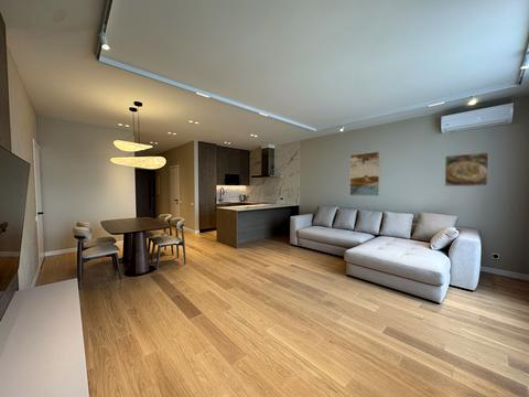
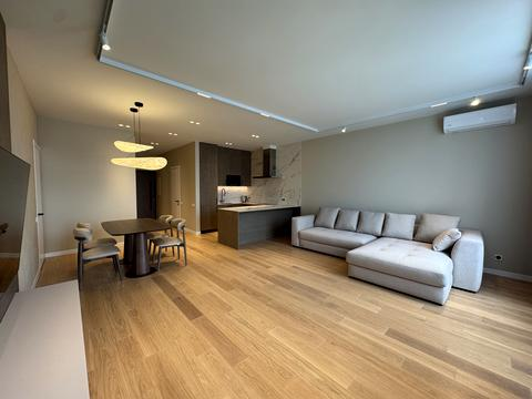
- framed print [349,151,381,197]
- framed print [444,151,490,187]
